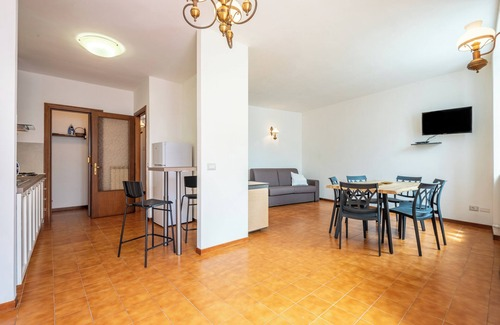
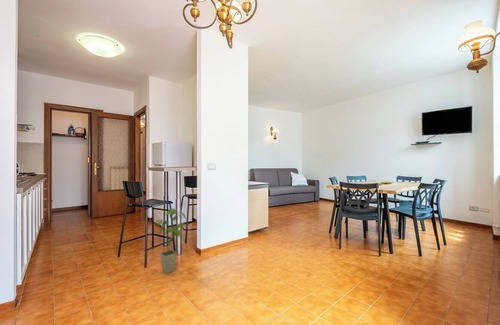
+ house plant [153,208,187,274]
